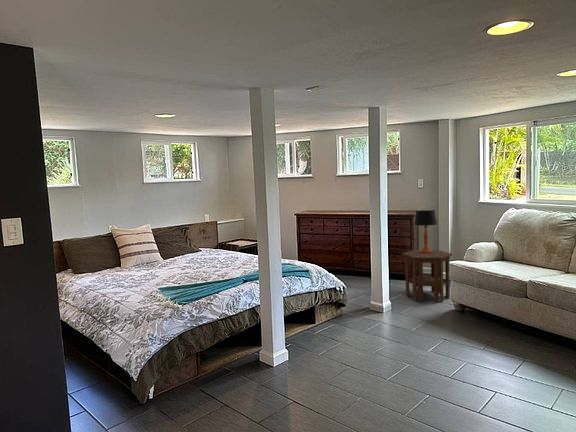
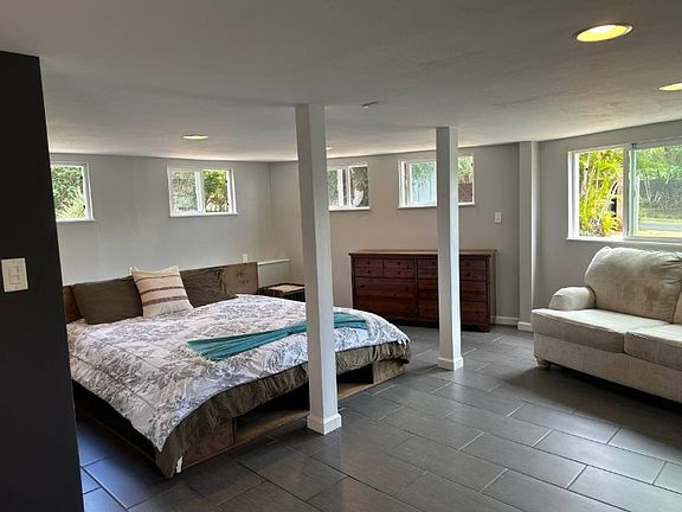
- side table [401,249,453,303]
- table lamp [413,208,438,253]
